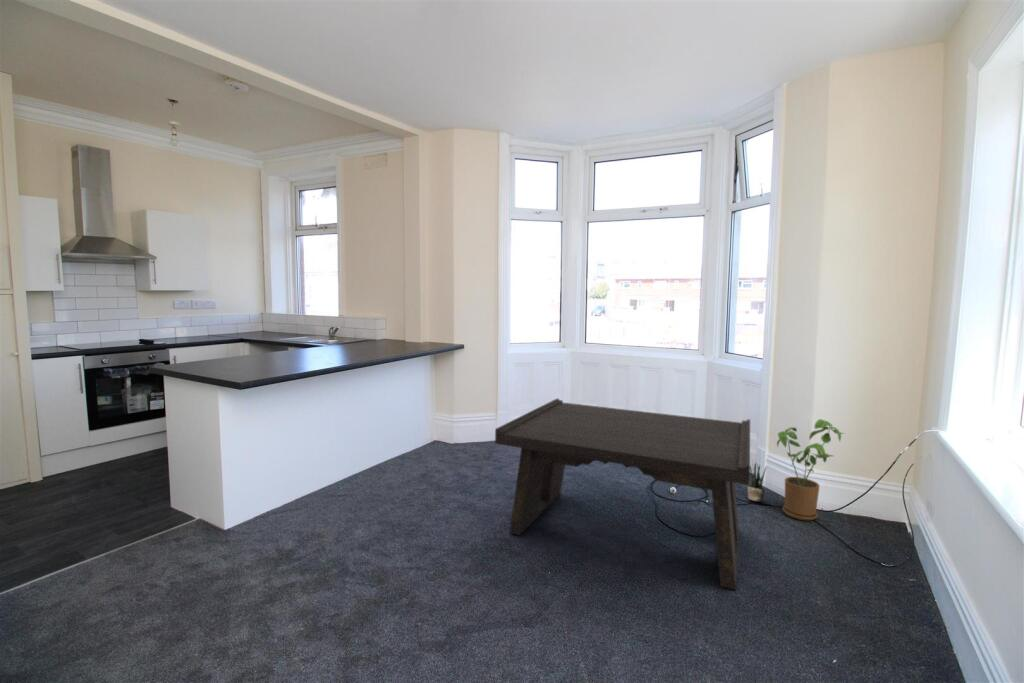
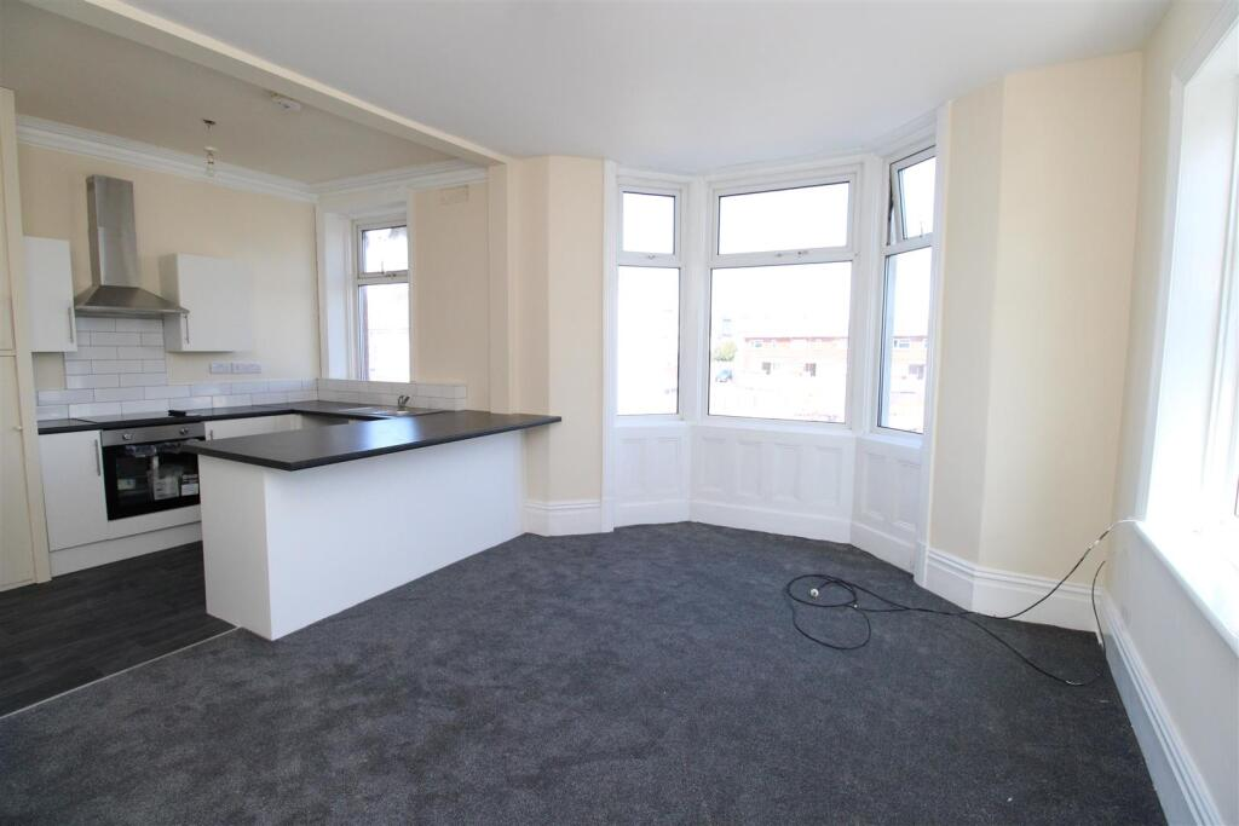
- coffee table [494,397,751,591]
- potted plant [747,462,767,503]
- house plant [776,418,845,521]
